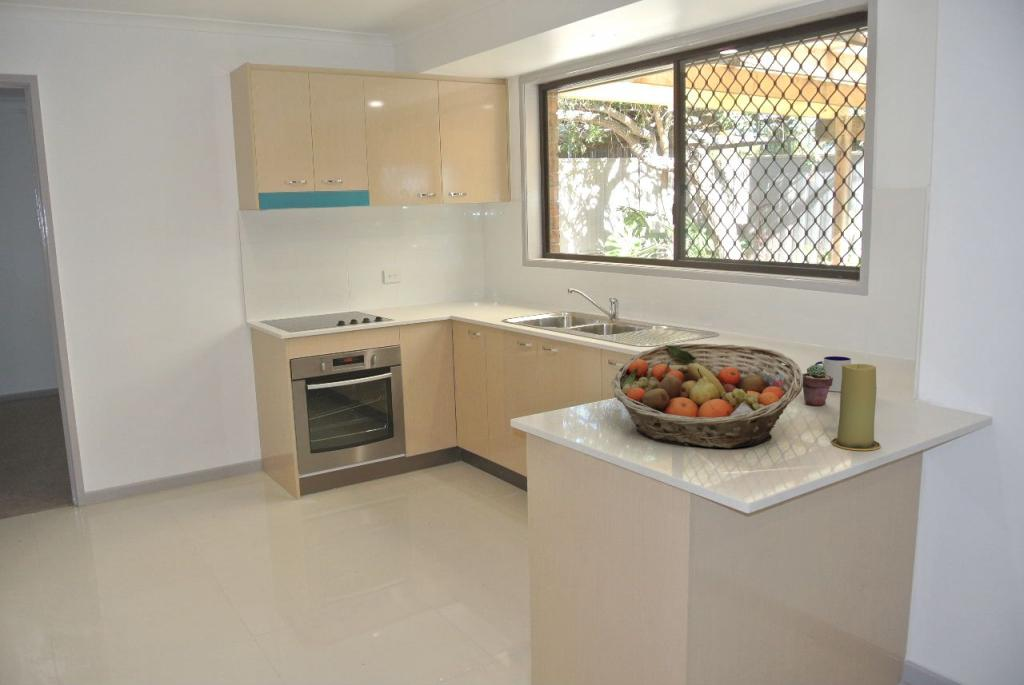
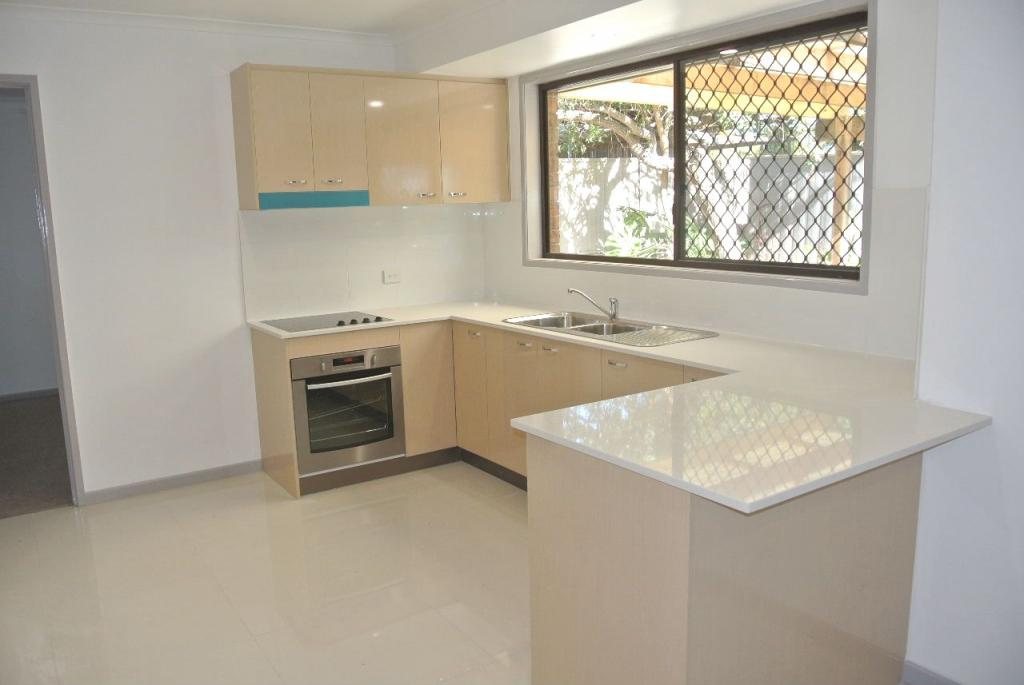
- potted succulent [802,364,833,407]
- fruit basket [610,343,803,449]
- mug [814,355,852,393]
- candle [830,363,881,452]
